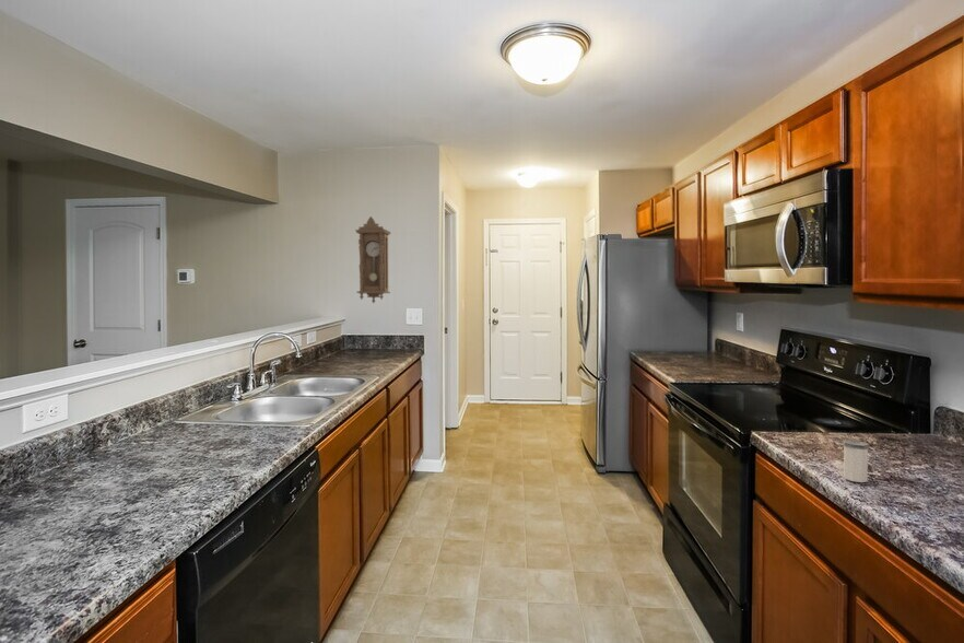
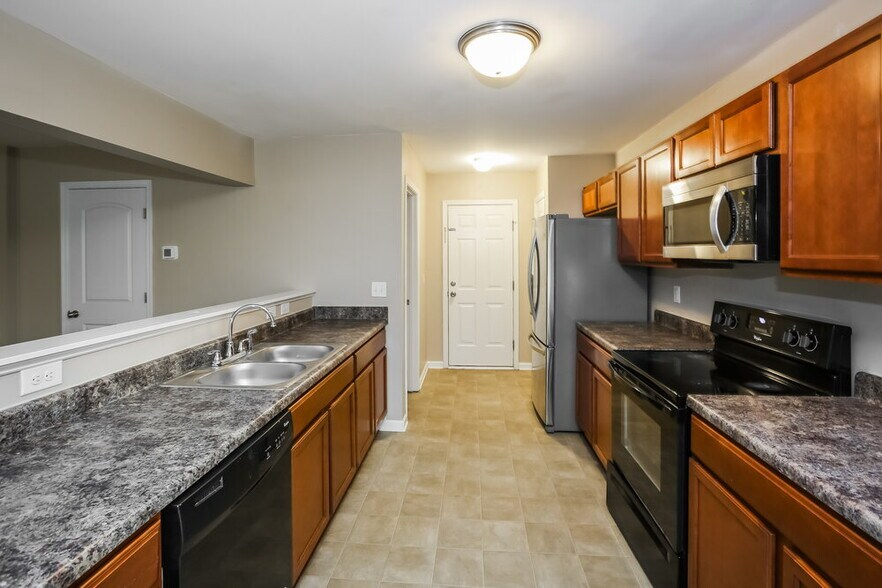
- pendulum clock [354,215,392,304]
- salt shaker [842,439,870,483]
